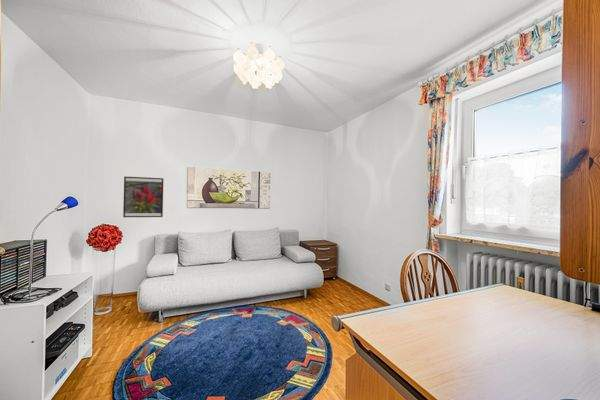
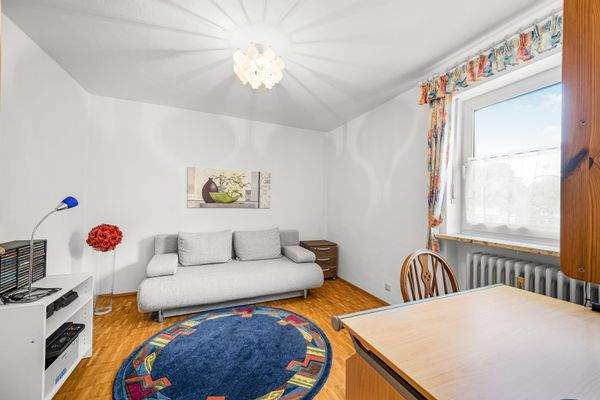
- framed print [122,176,164,218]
